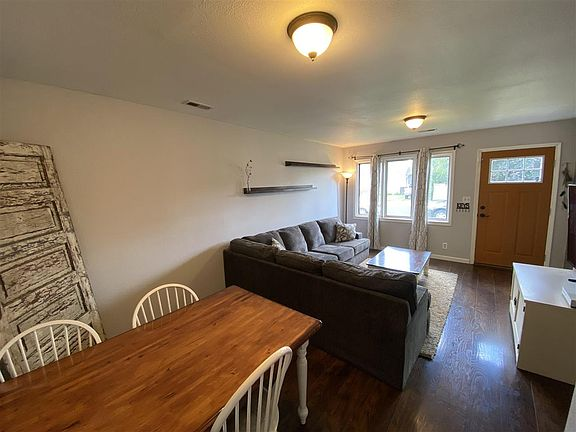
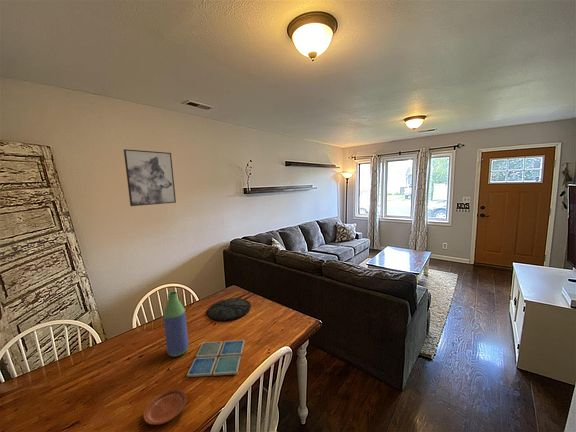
+ plate [142,388,188,426]
+ plate [206,297,252,322]
+ wall art [123,148,177,207]
+ drink coaster [186,339,246,378]
+ bottle [162,291,189,358]
